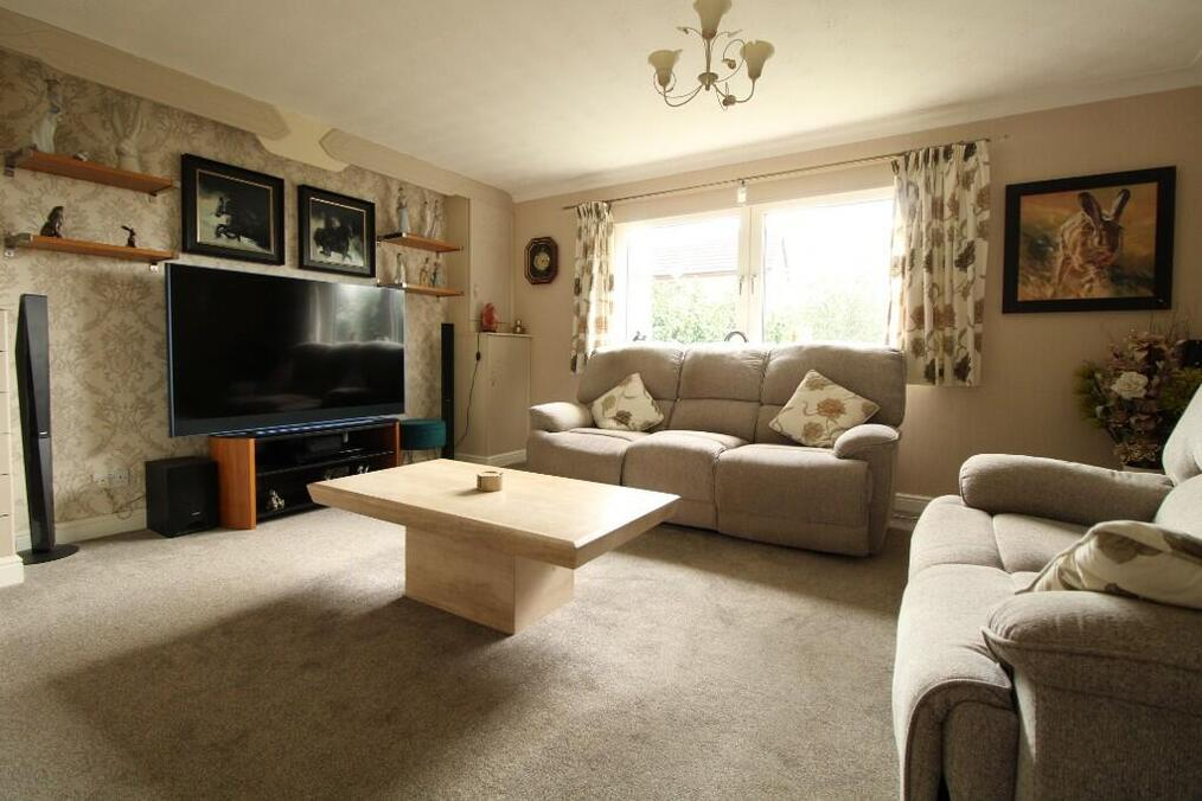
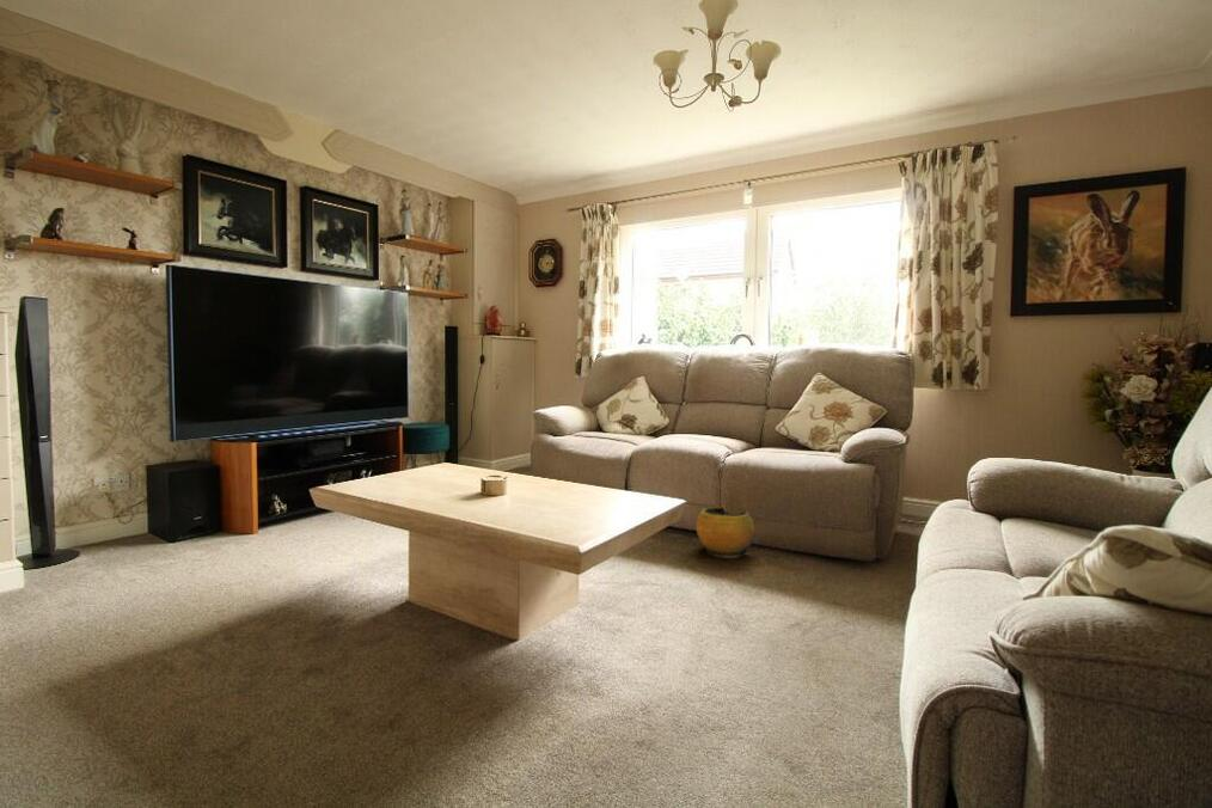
+ clay pot [694,506,757,557]
